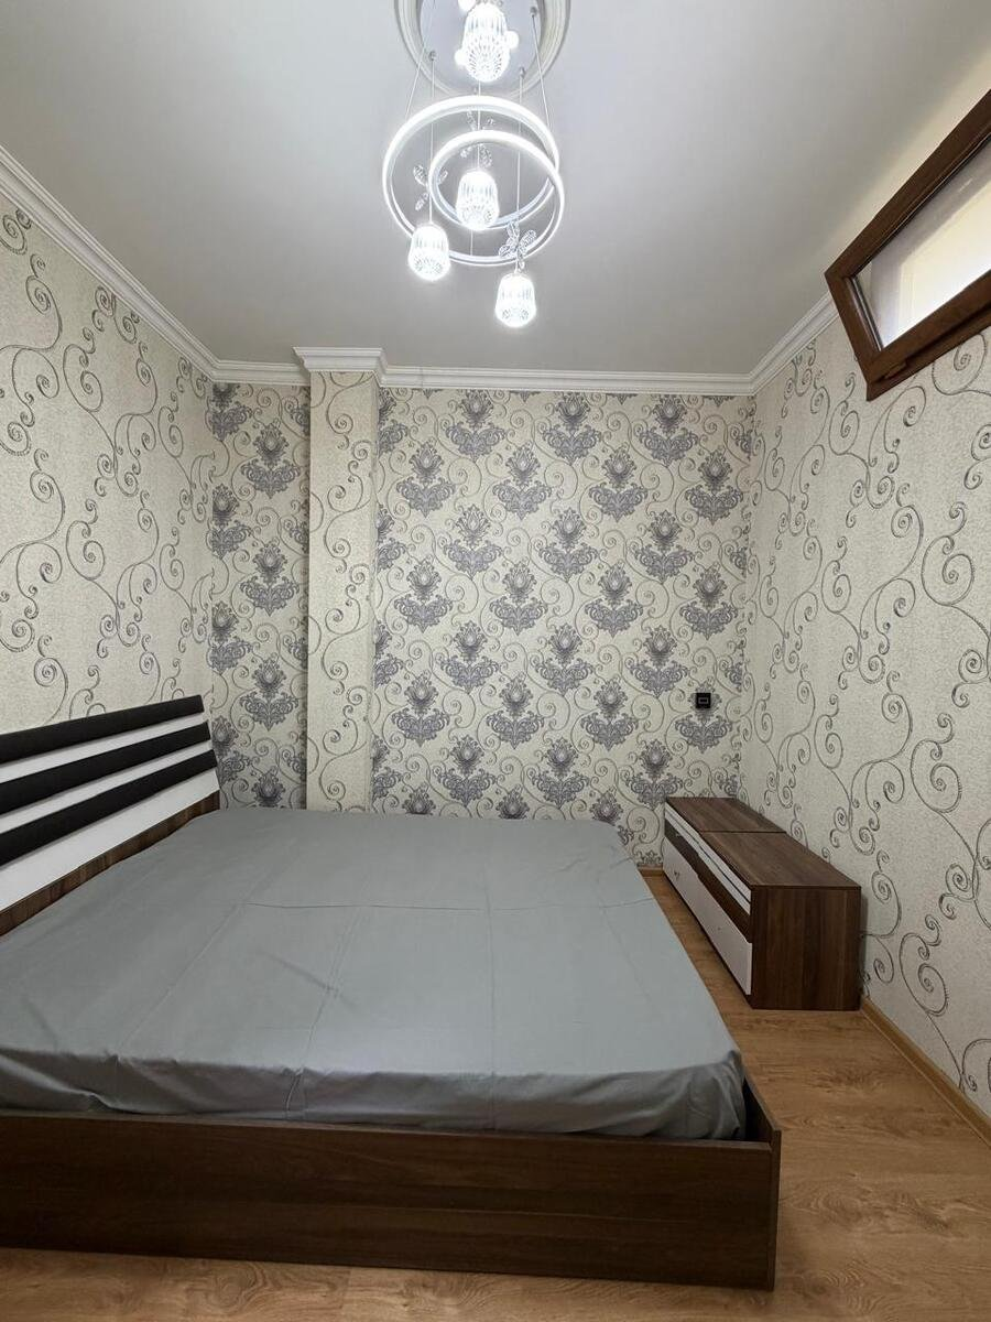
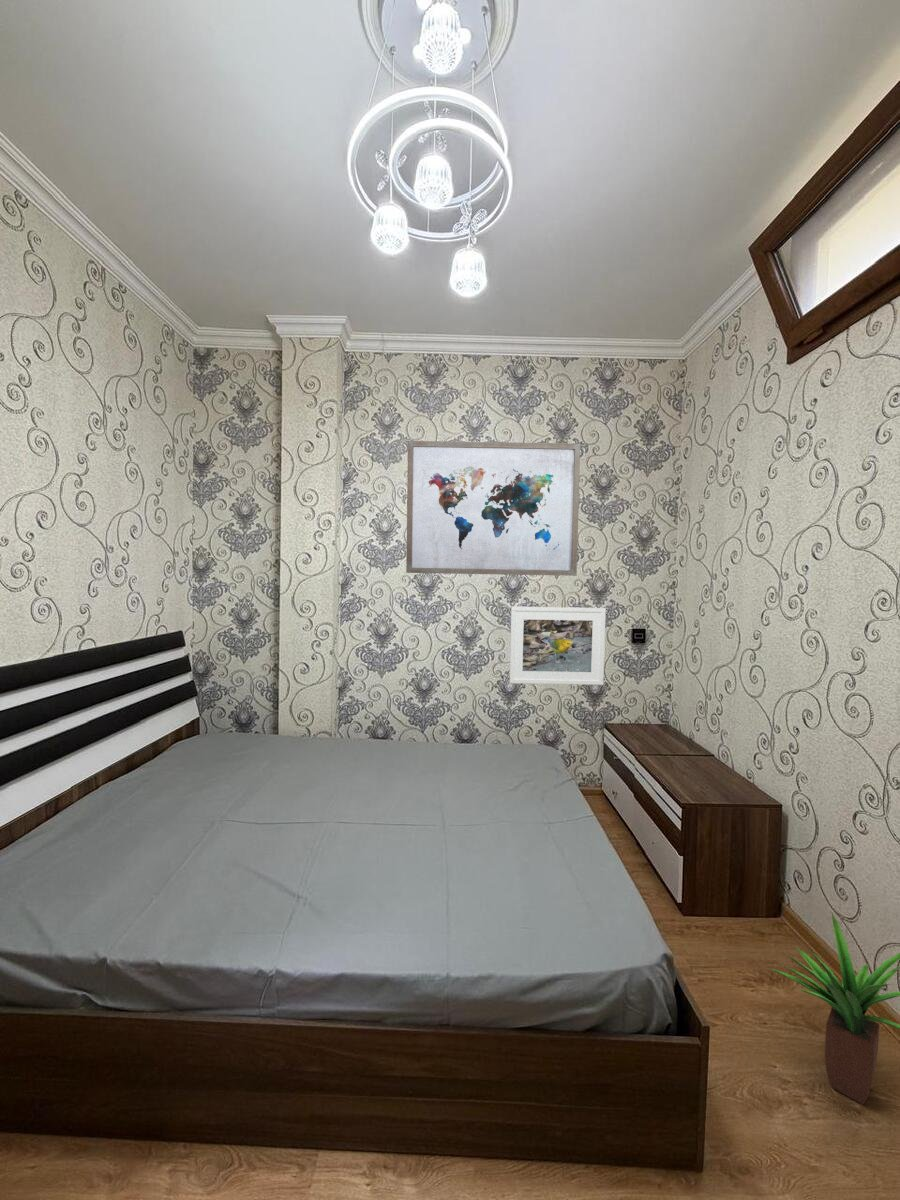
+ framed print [508,606,607,686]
+ wall art [405,440,581,577]
+ potted plant [768,913,900,1105]
